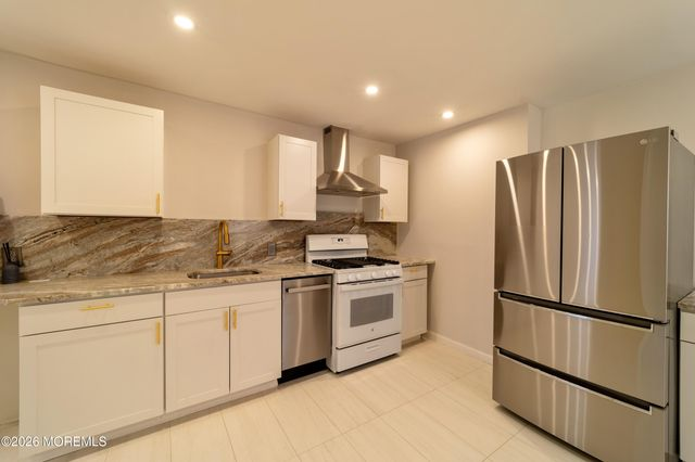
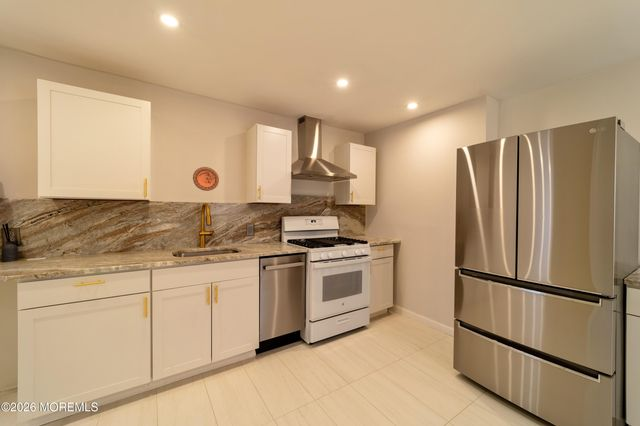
+ decorative plate [192,166,220,192]
